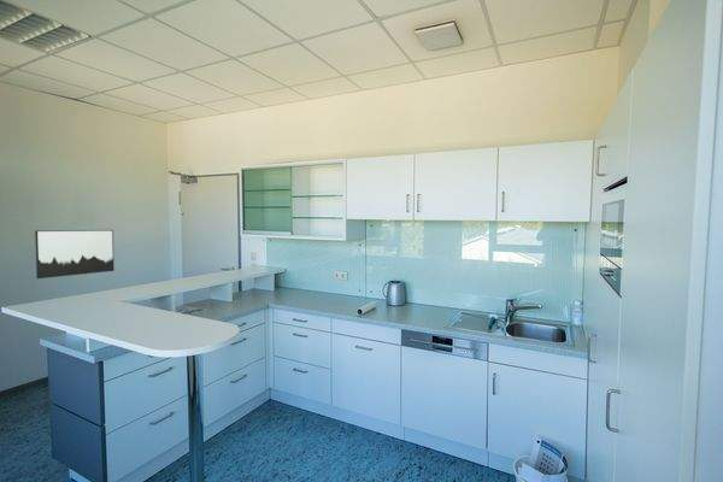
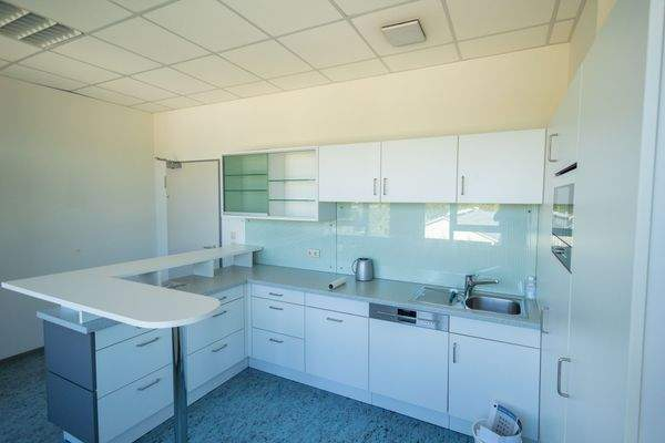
- wall art [34,229,116,280]
